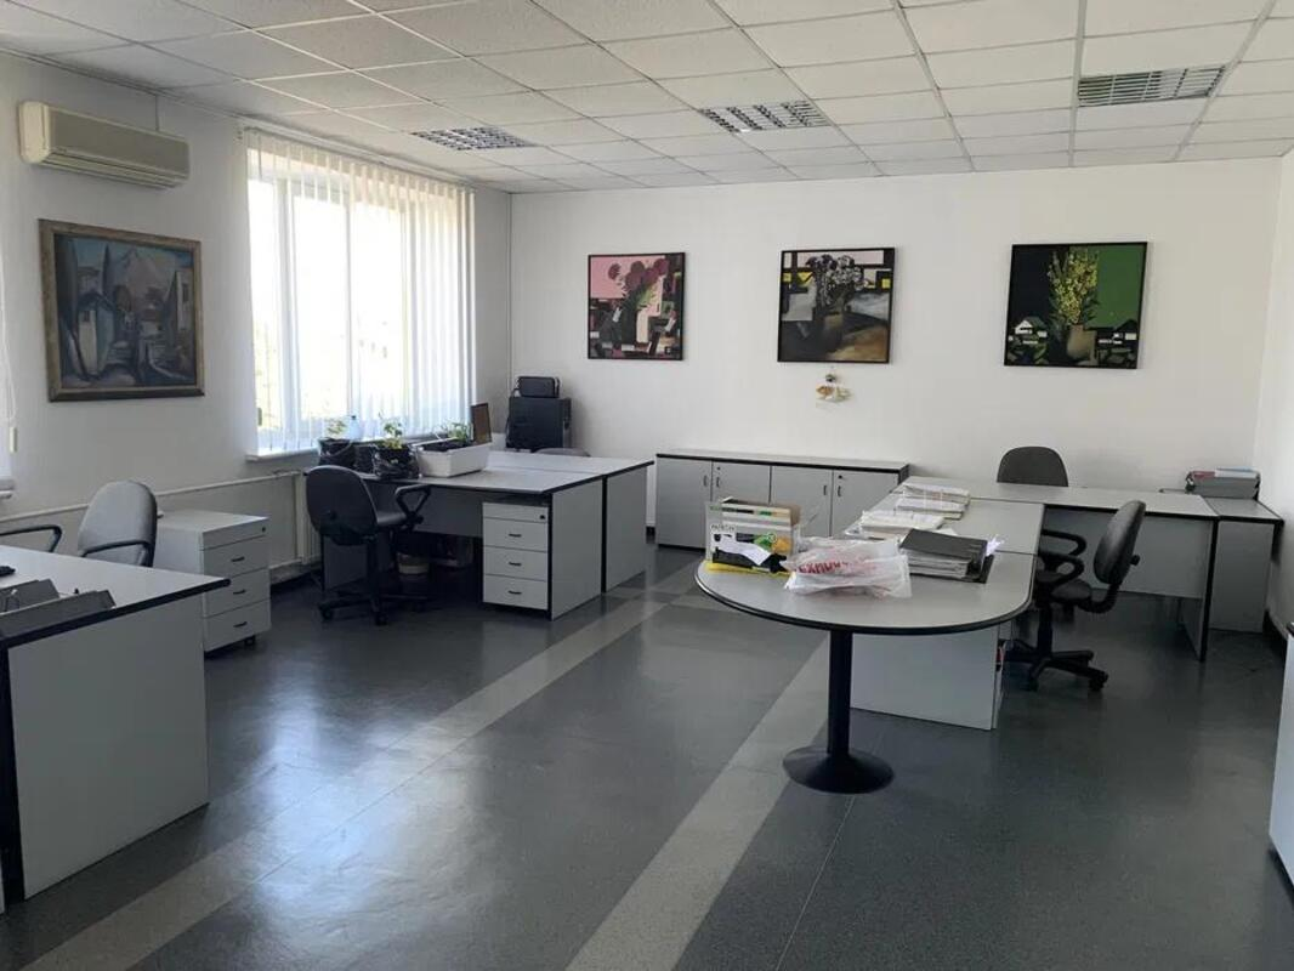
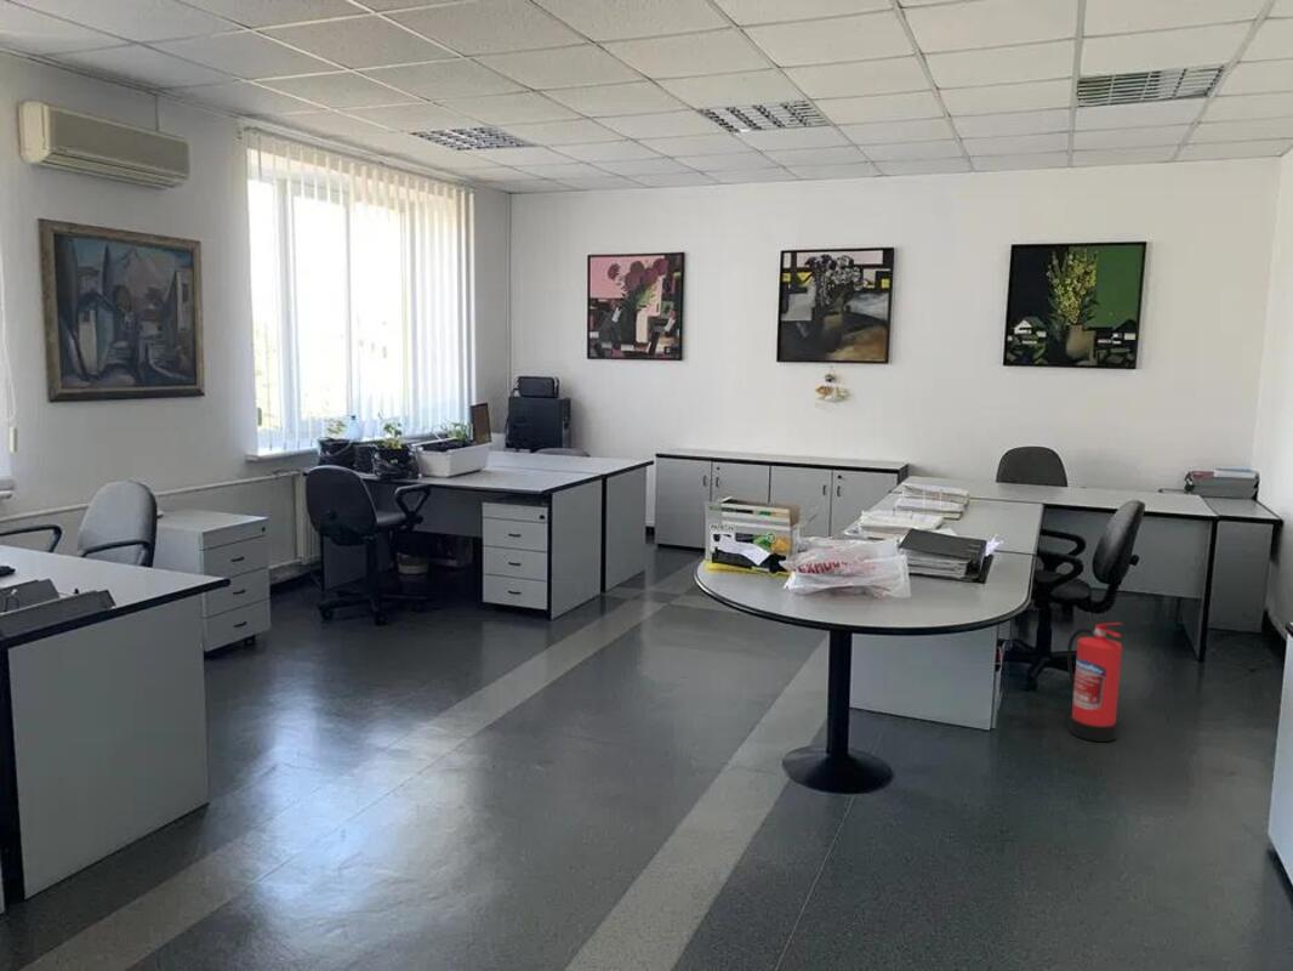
+ fire extinguisher [1066,621,1123,743]
